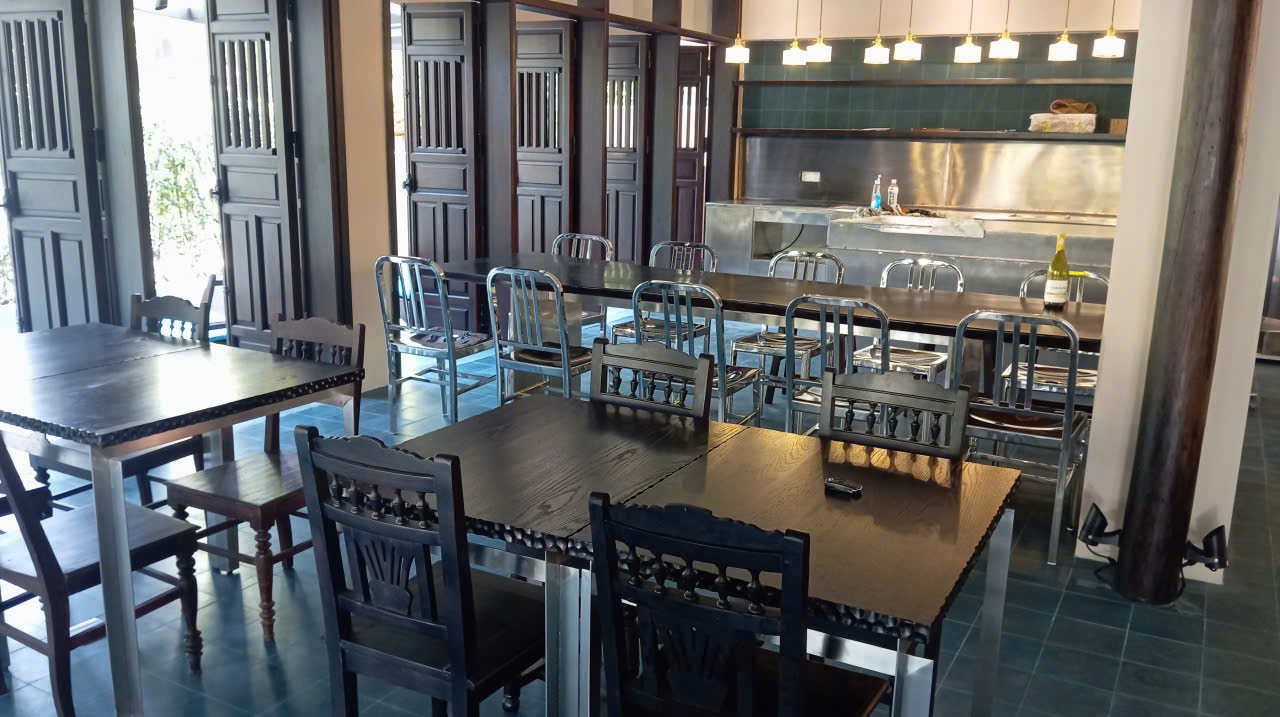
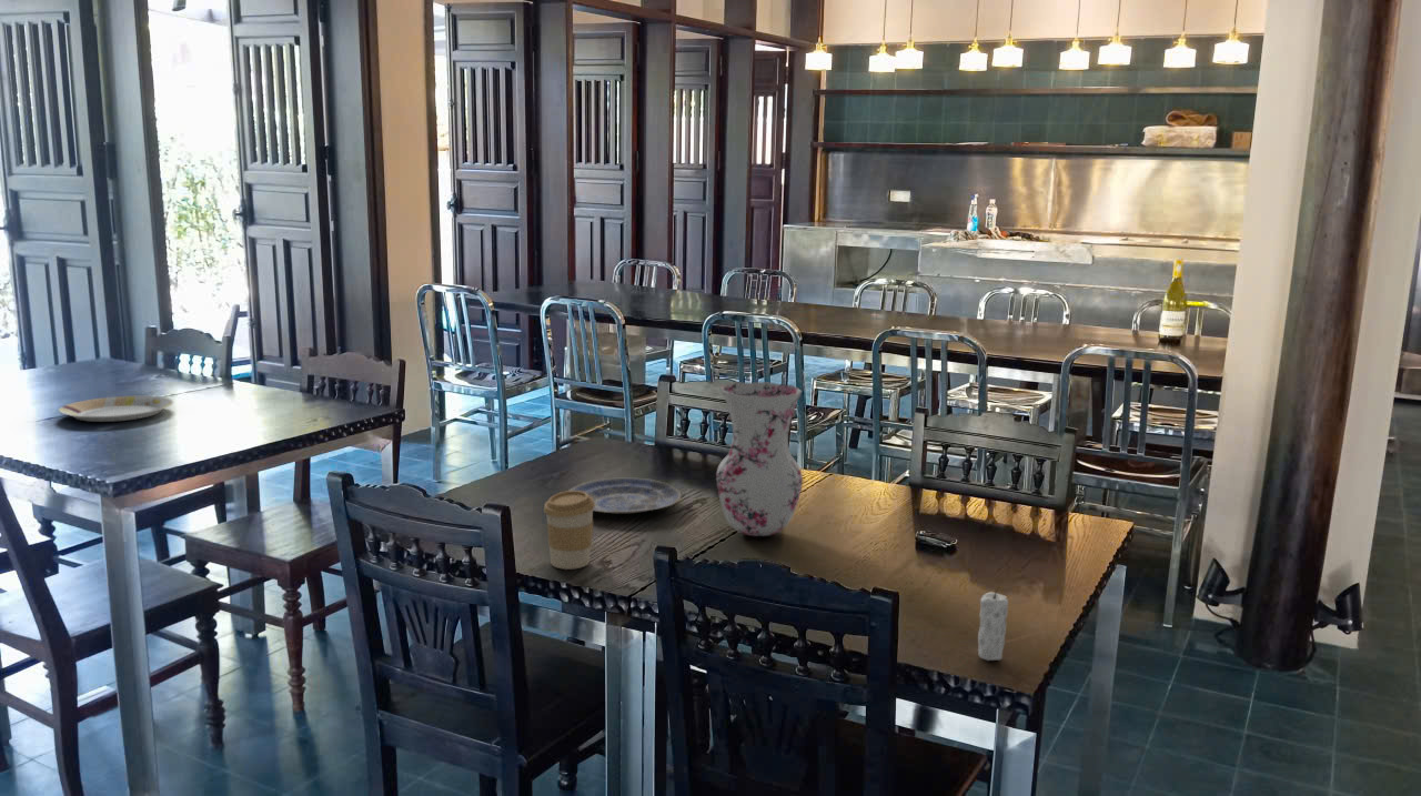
+ plate [568,476,682,515]
+ coffee cup [543,490,595,571]
+ plate [58,395,174,423]
+ vase [715,381,804,537]
+ candle [977,585,1009,662]
